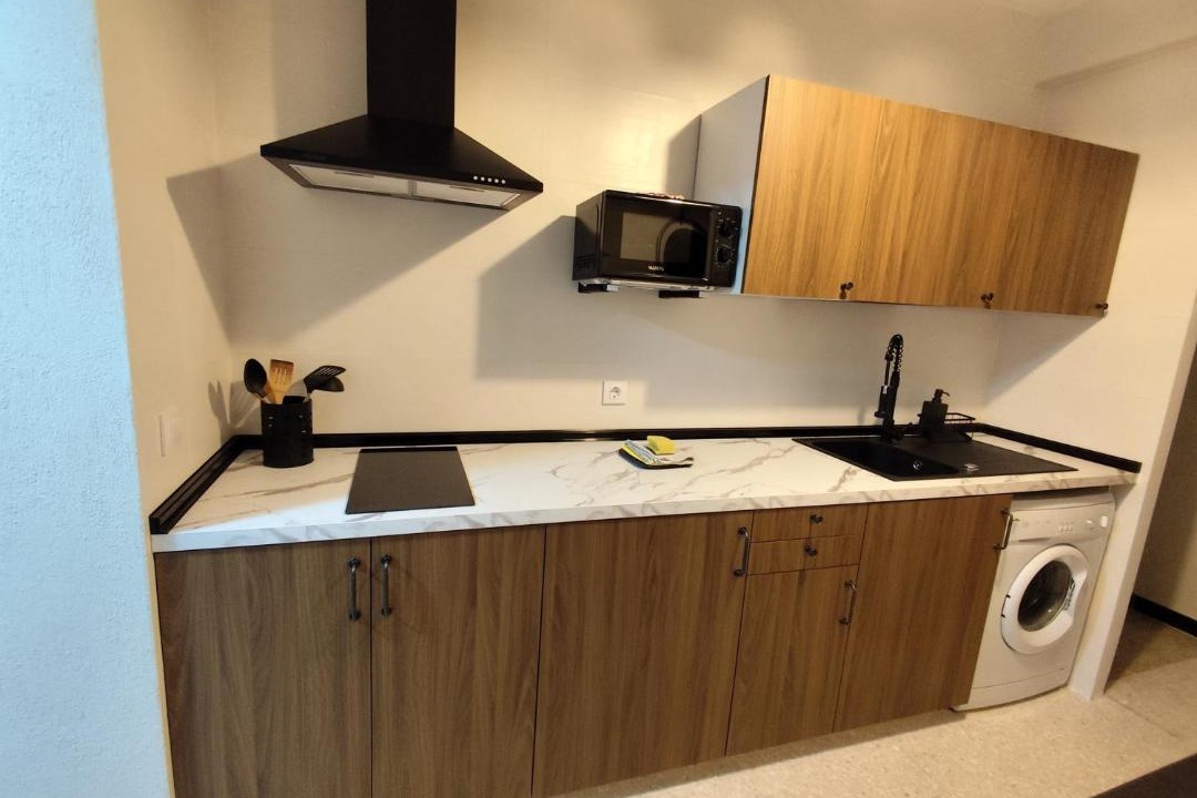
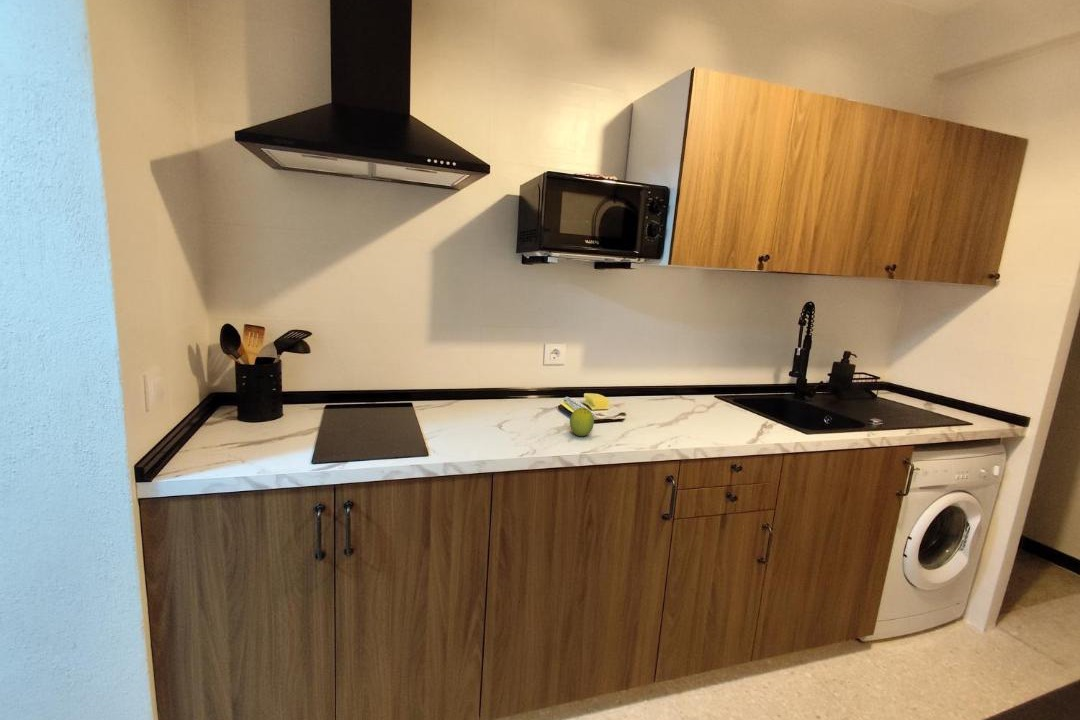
+ fruit [569,406,595,437]
